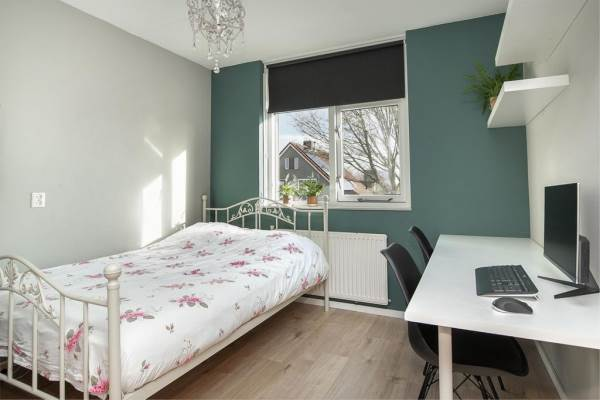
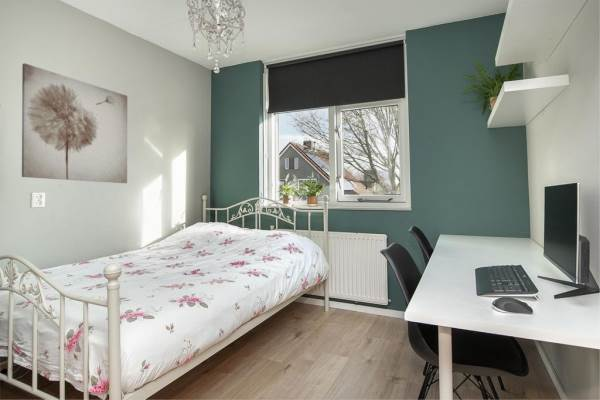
+ wall art [21,62,128,184]
